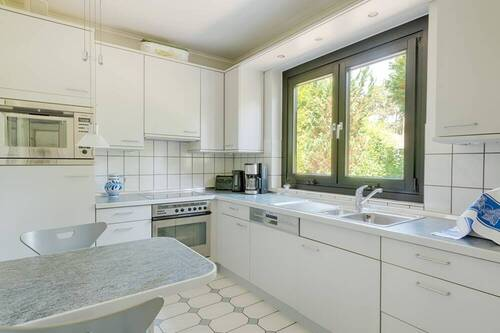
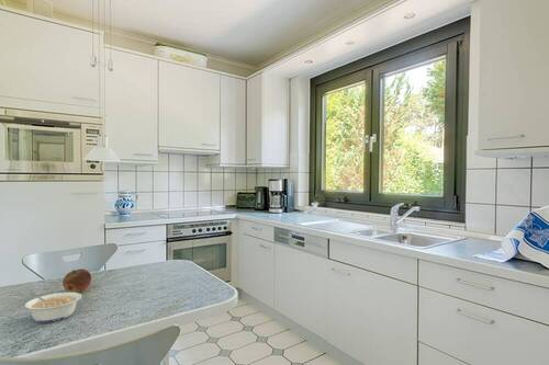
+ legume [24,292,82,323]
+ fruit [61,267,92,294]
